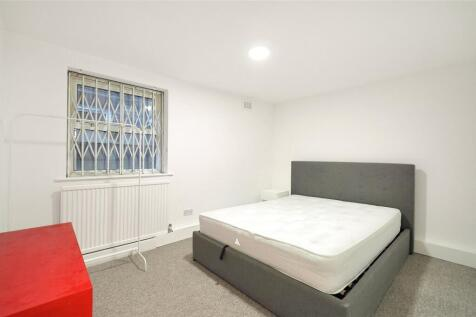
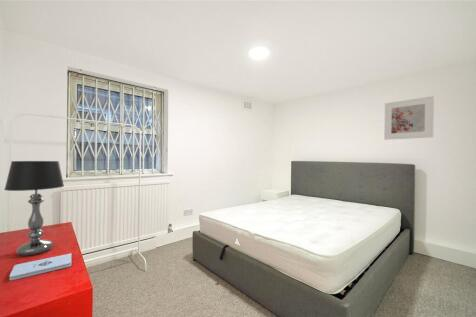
+ table lamp [3,160,65,256]
+ notepad [8,252,72,281]
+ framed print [383,95,435,141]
